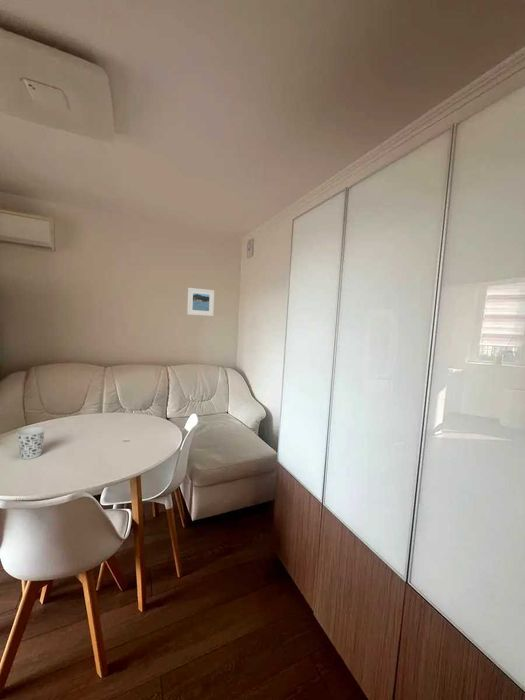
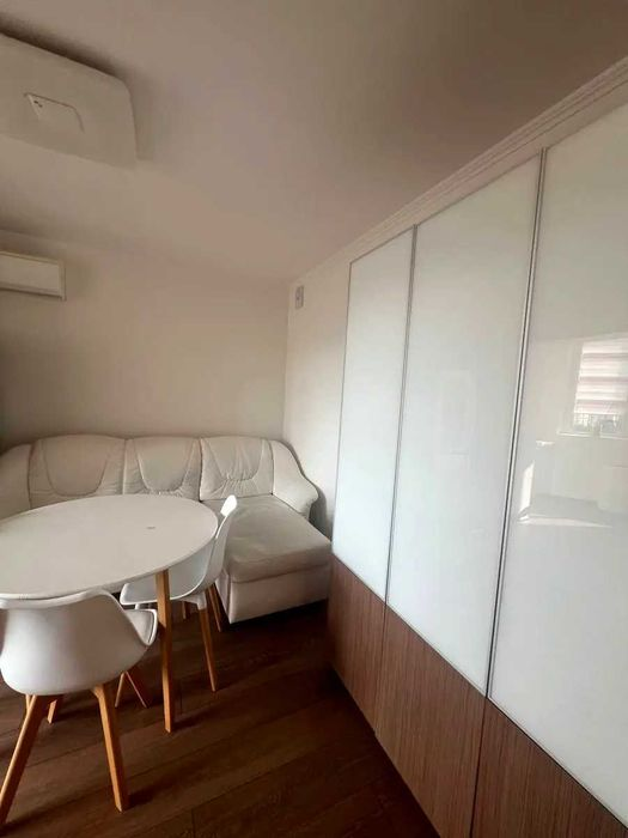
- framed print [186,287,215,317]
- cup [15,426,46,460]
